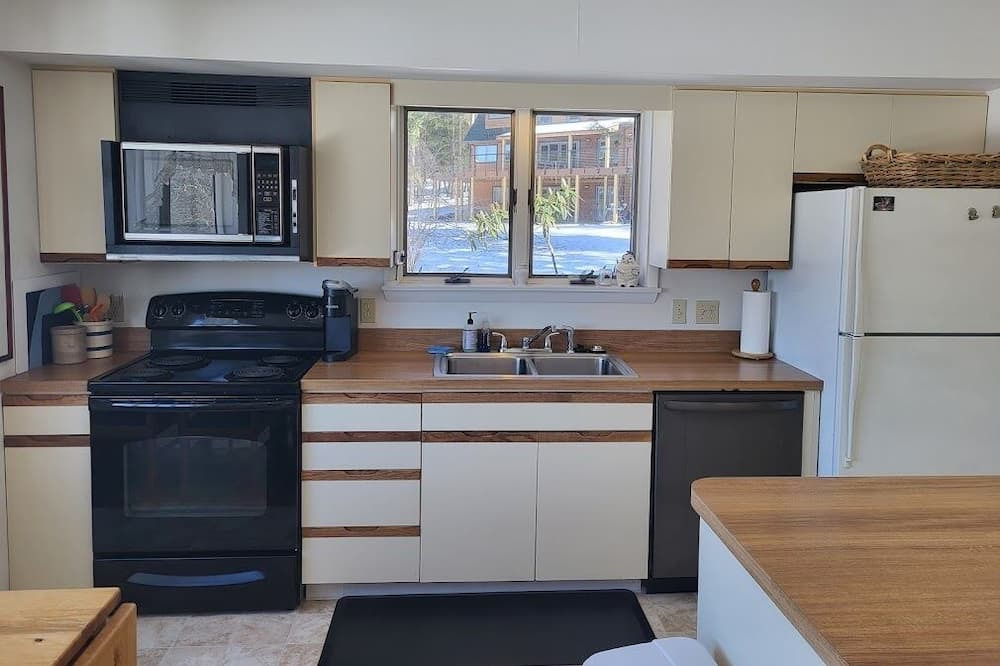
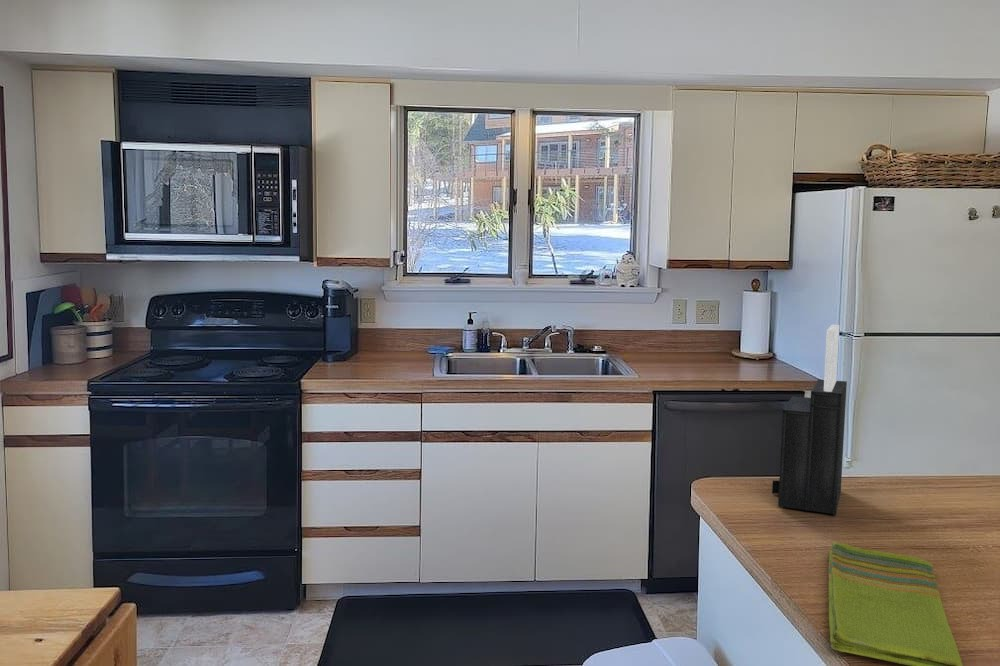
+ dish towel [827,541,964,666]
+ knife block [771,324,848,516]
